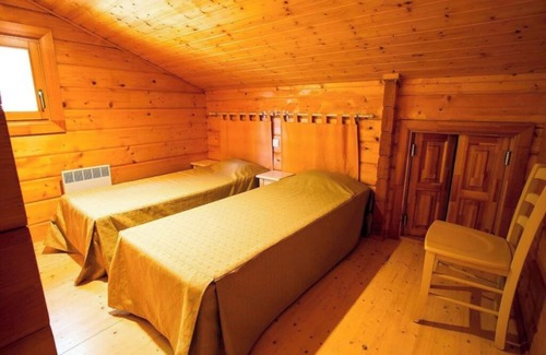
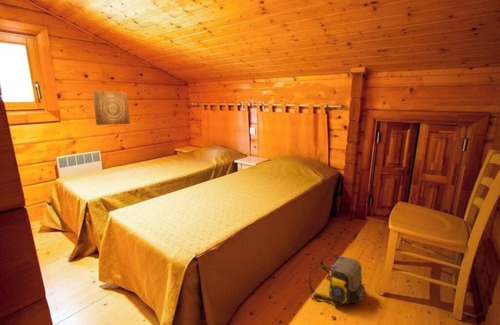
+ shoulder bag [308,254,367,306]
+ wall art [92,90,131,126]
